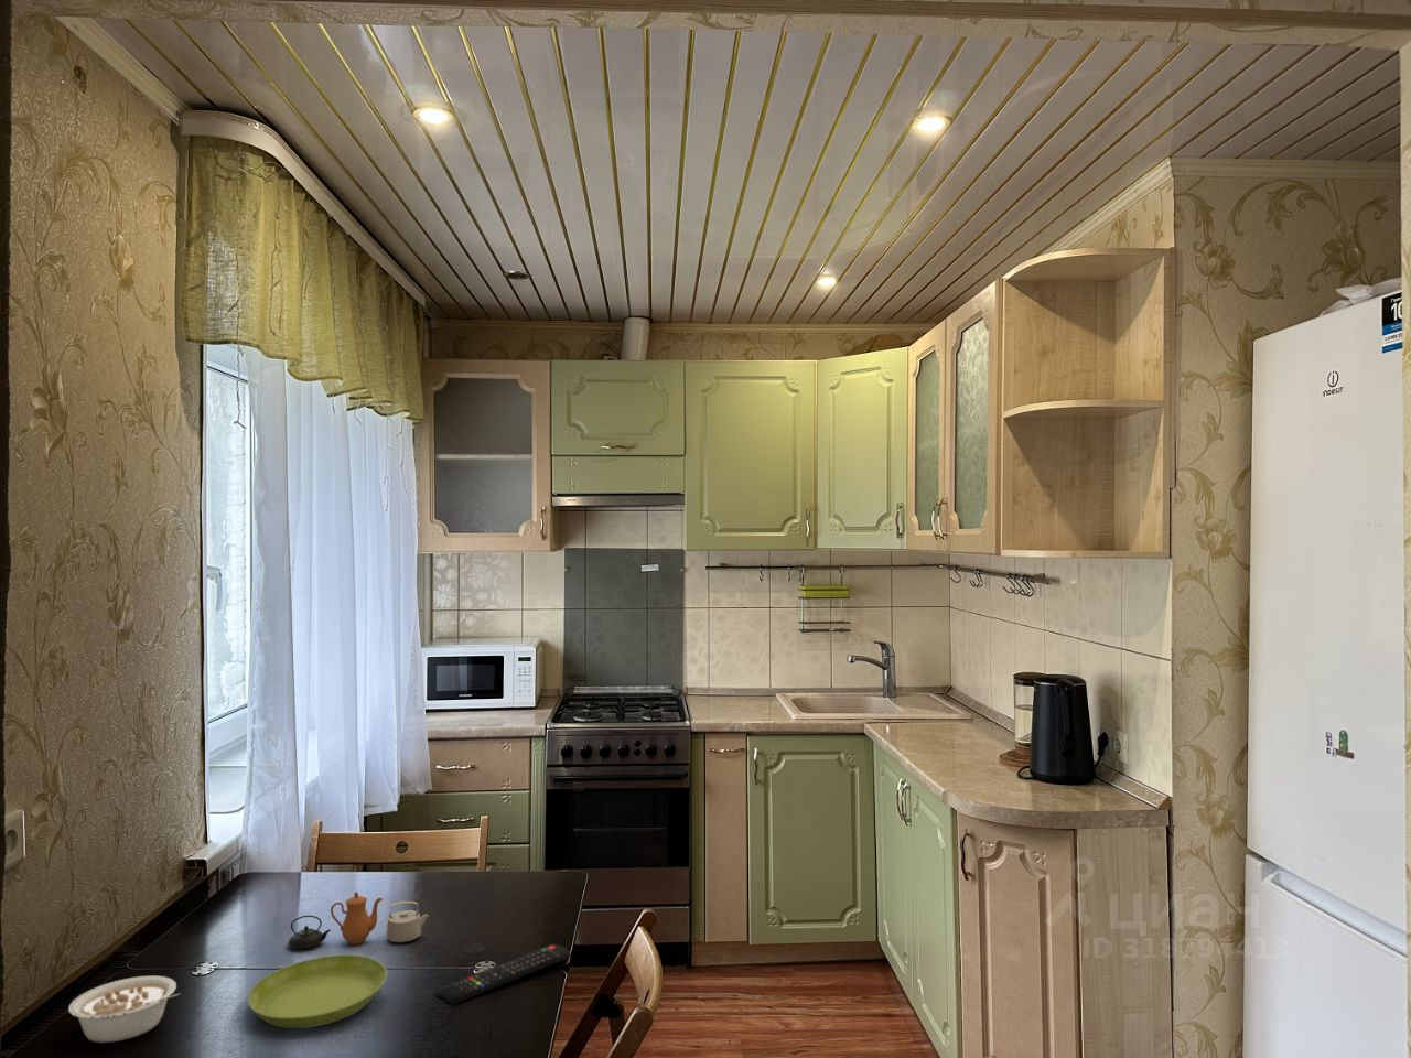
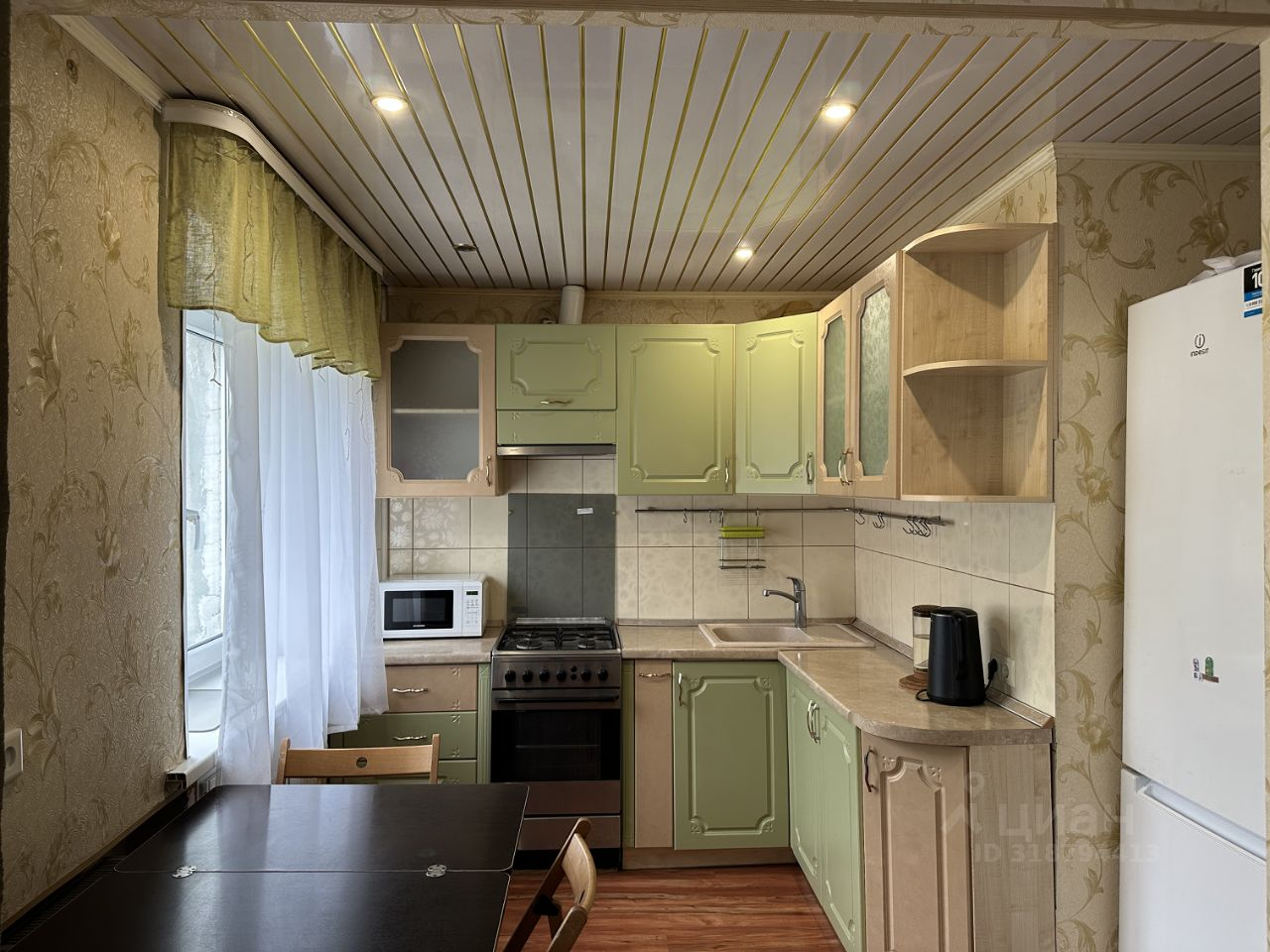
- legume [68,976,182,1044]
- teapot [287,890,430,950]
- saucer [246,954,388,1029]
- remote control [436,942,571,1006]
